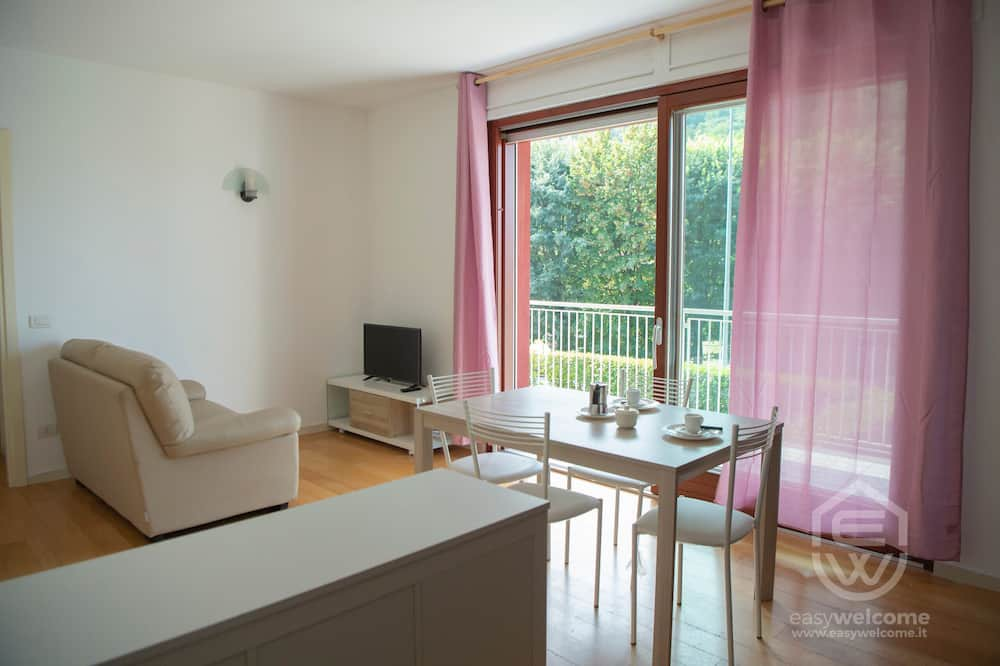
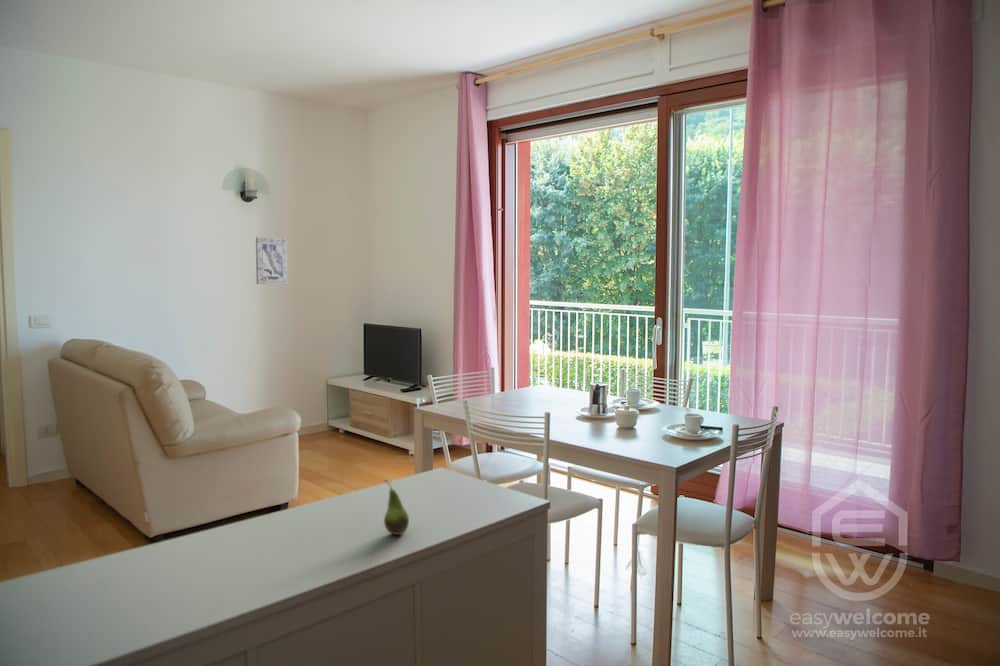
+ fruit [383,479,410,536]
+ wall art [255,236,289,286]
